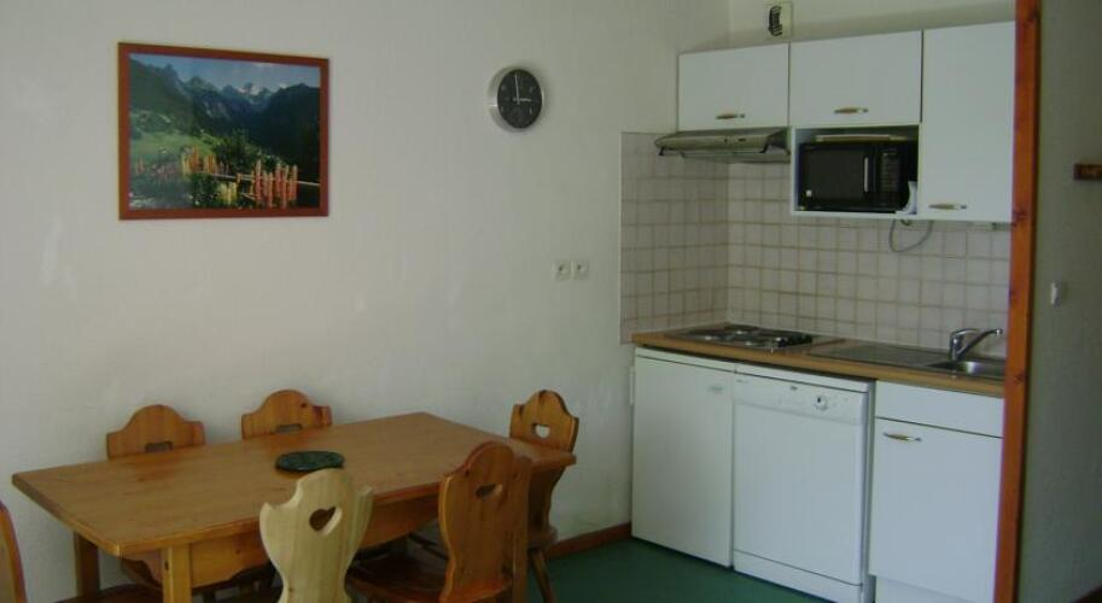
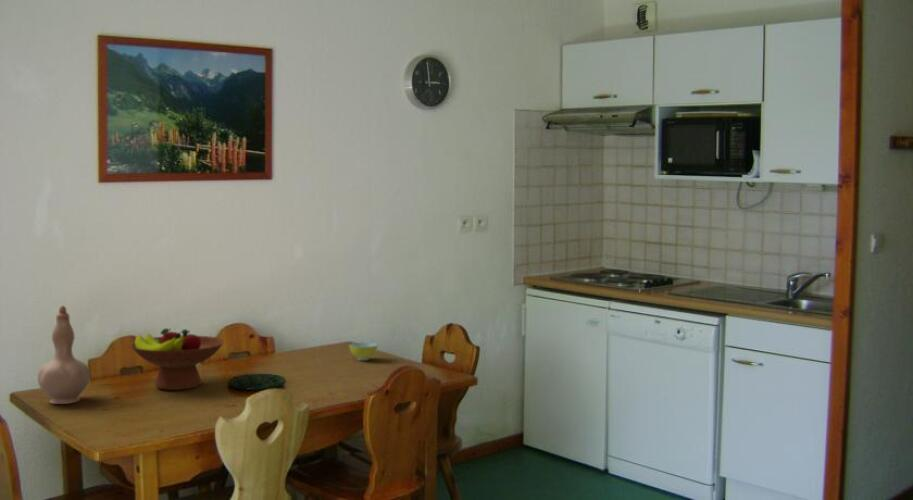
+ fruit bowl [129,327,226,391]
+ bowl [348,341,378,362]
+ vase [37,304,91,405]
